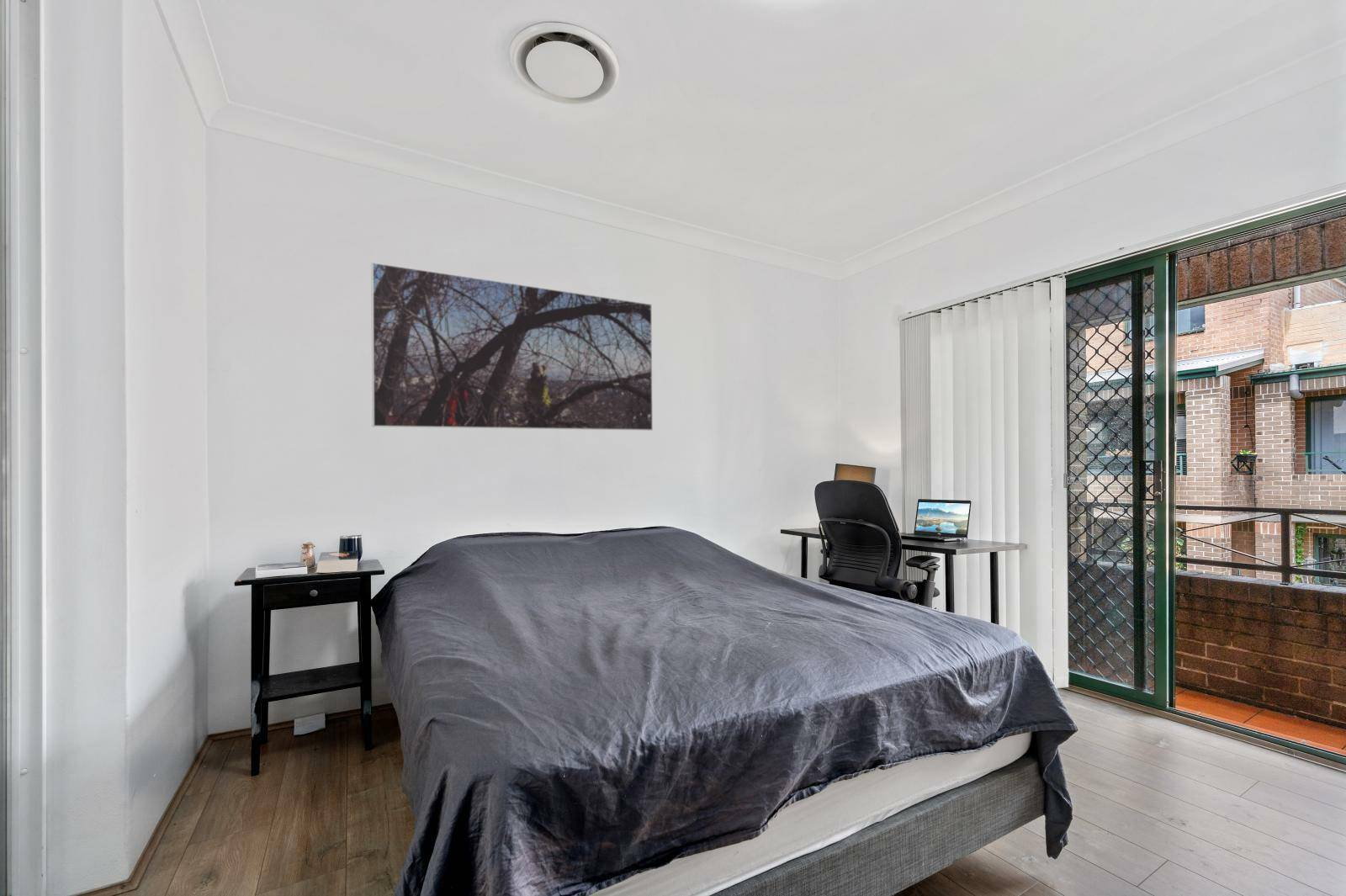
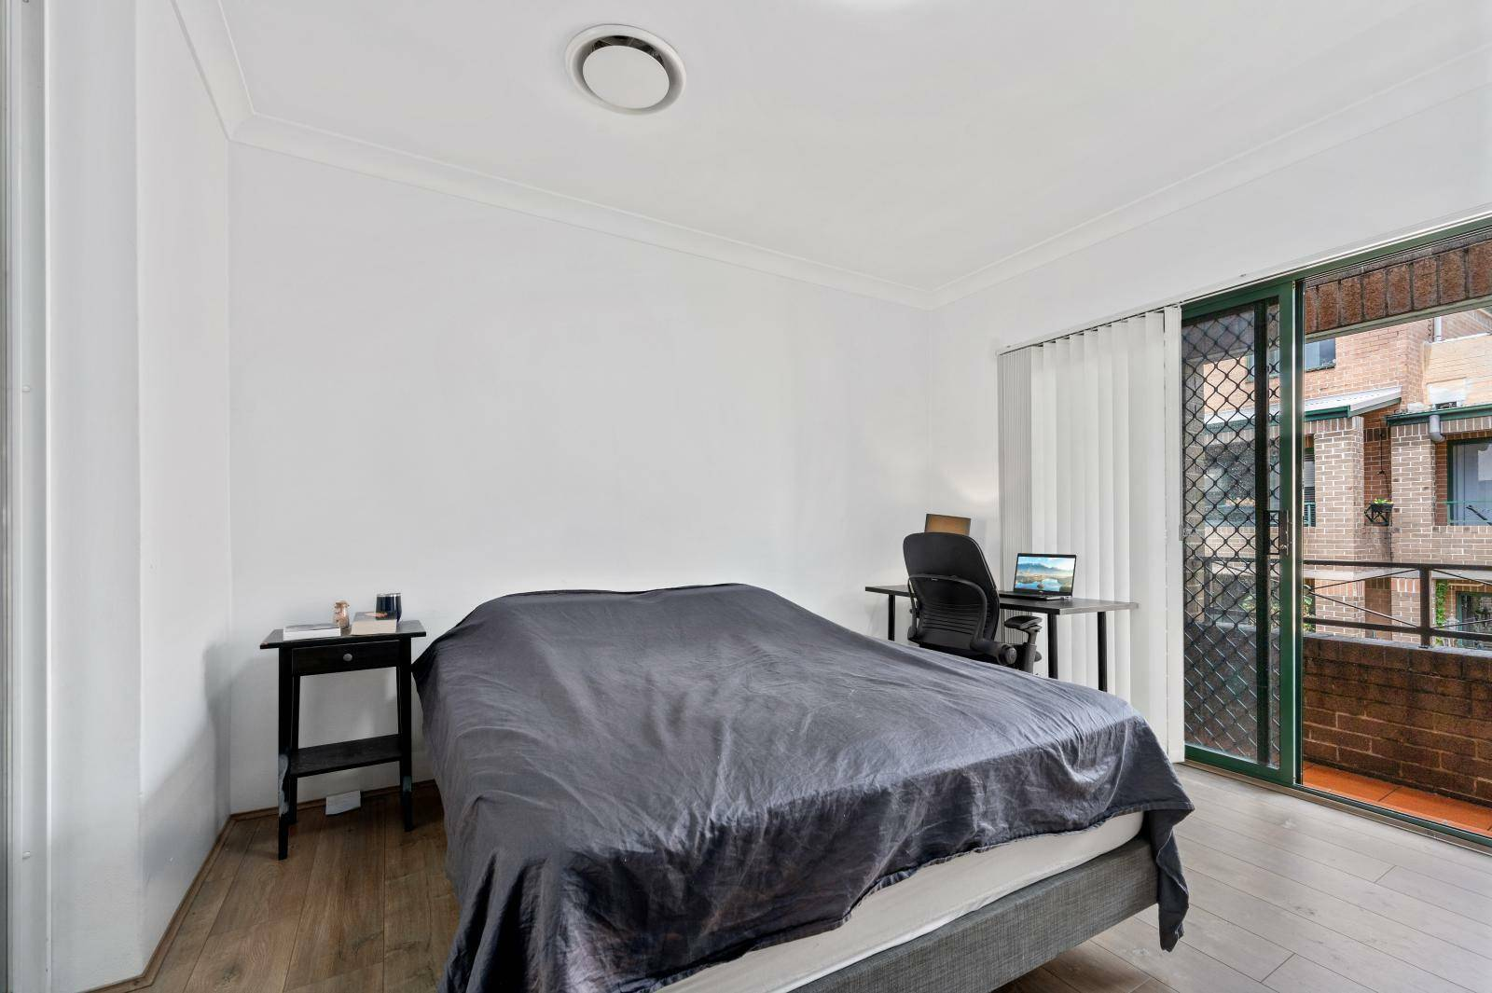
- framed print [370,262,654,432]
